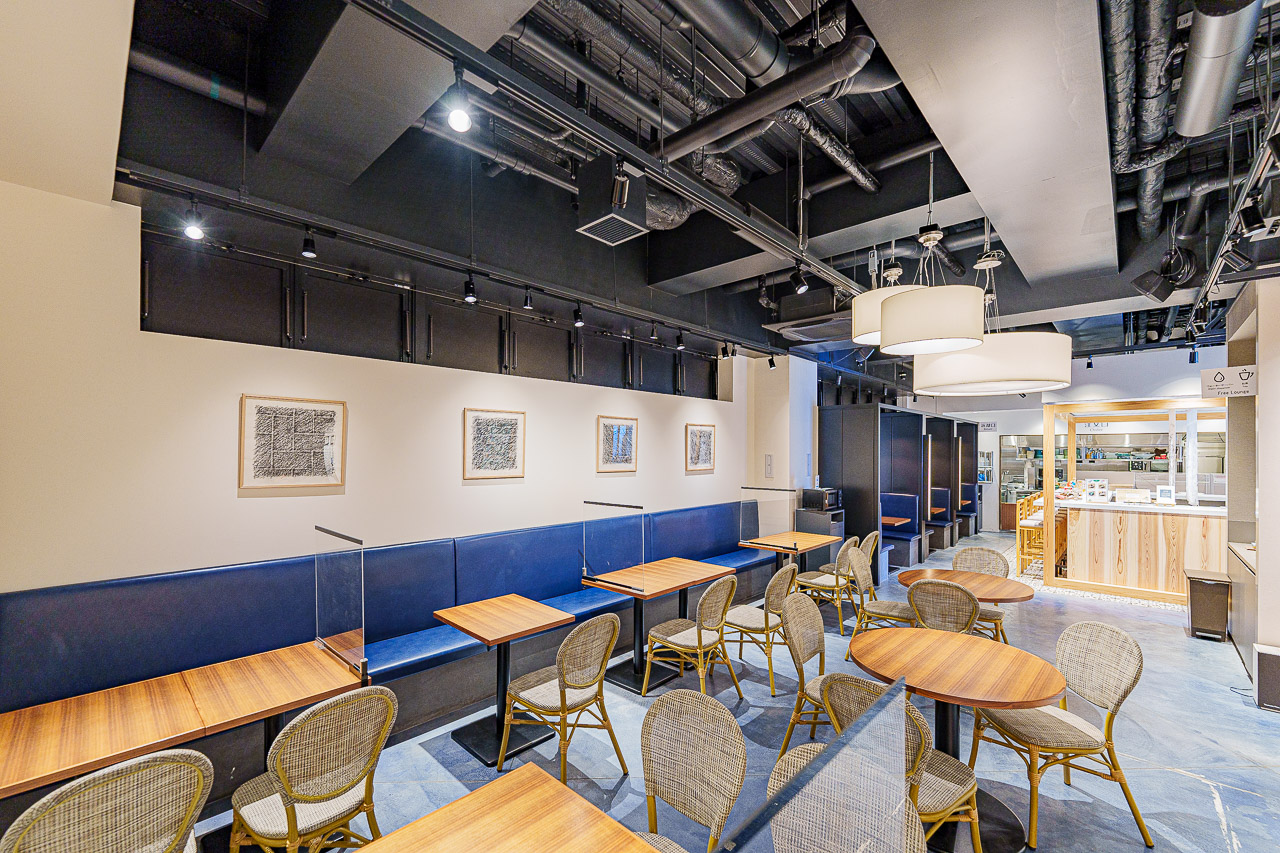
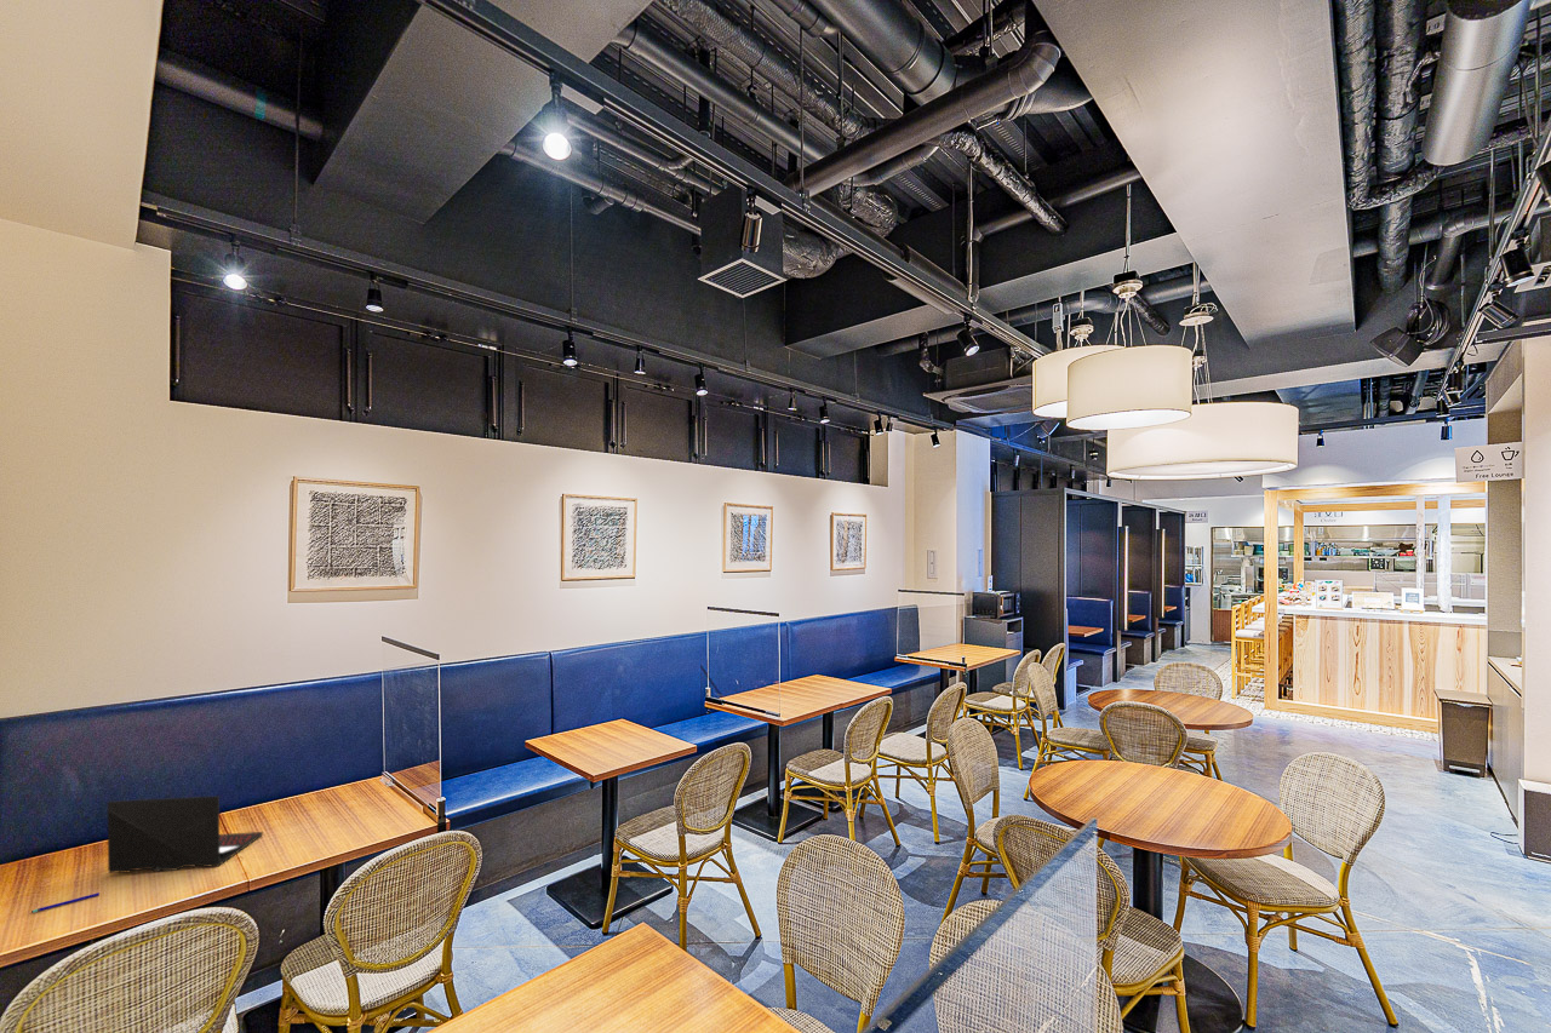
+ laptop [105,794,264,874]
+ pen [30,891,101,914]
